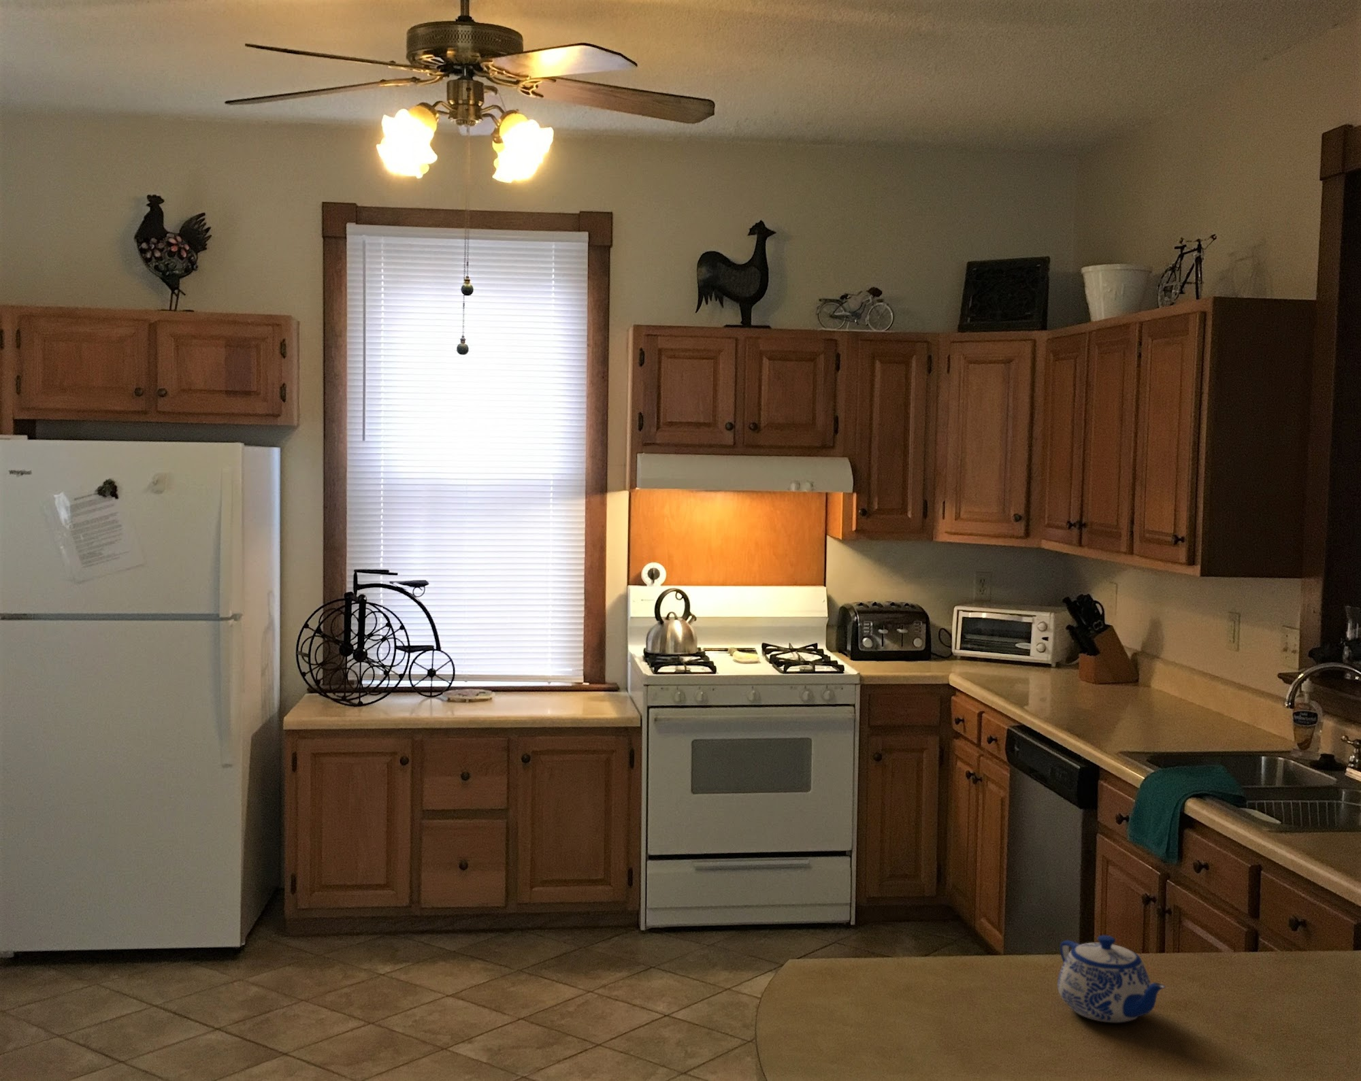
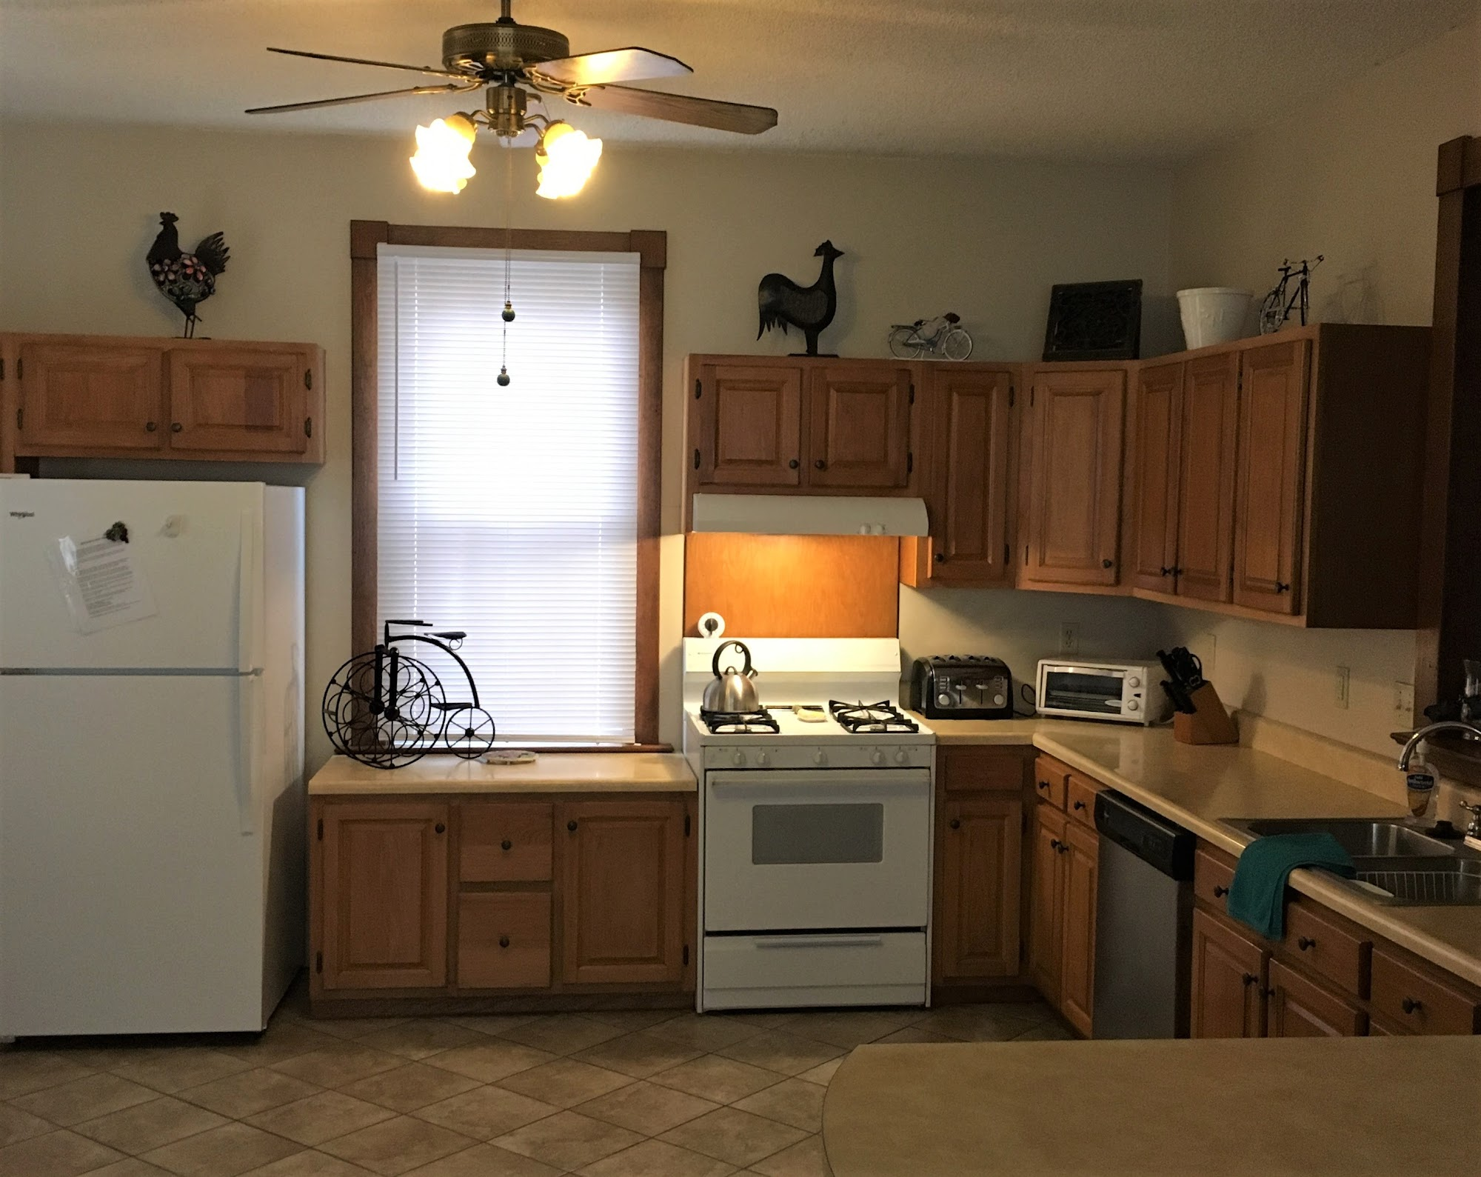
- teapot [1057,935,1167,1024]
